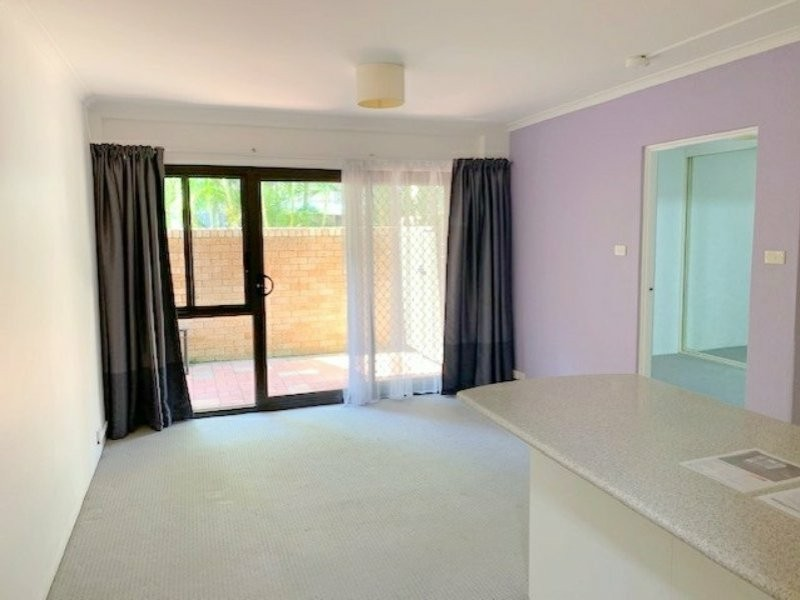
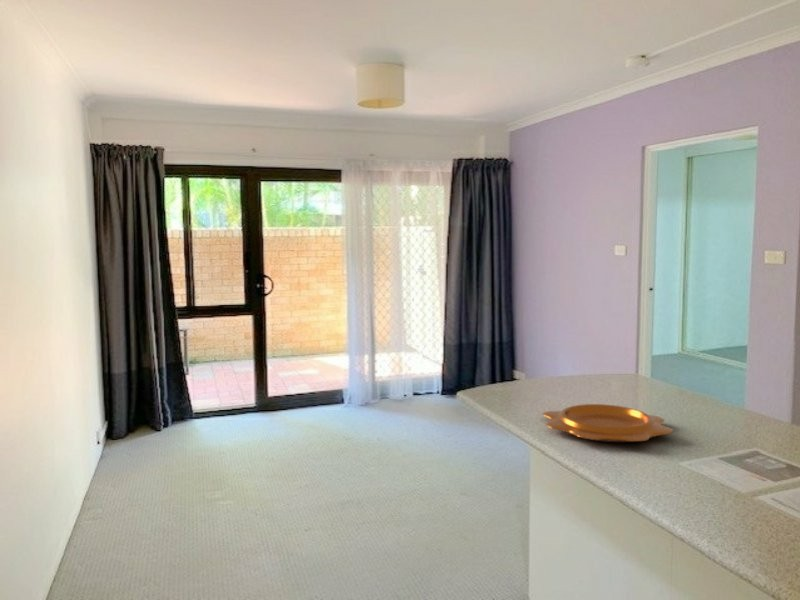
+ decorative bowl [542,403,674,443]
